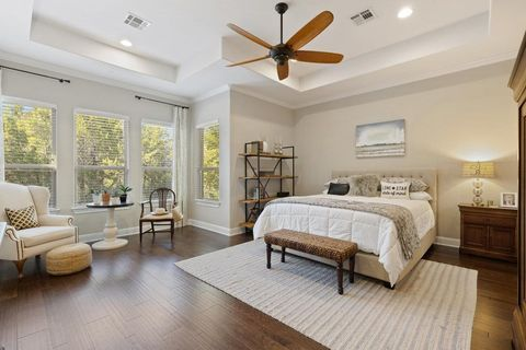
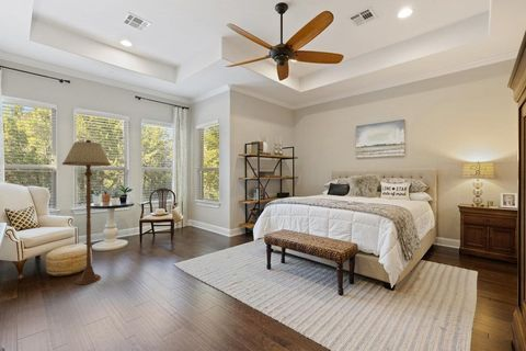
+ floor lamp [61,139,112,285]
